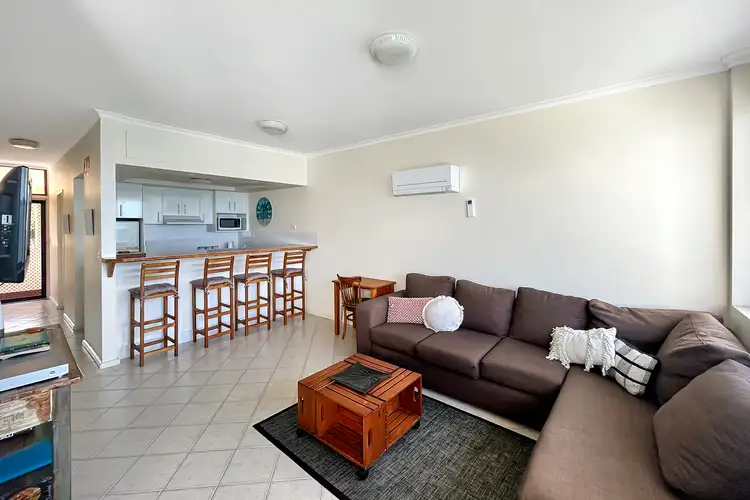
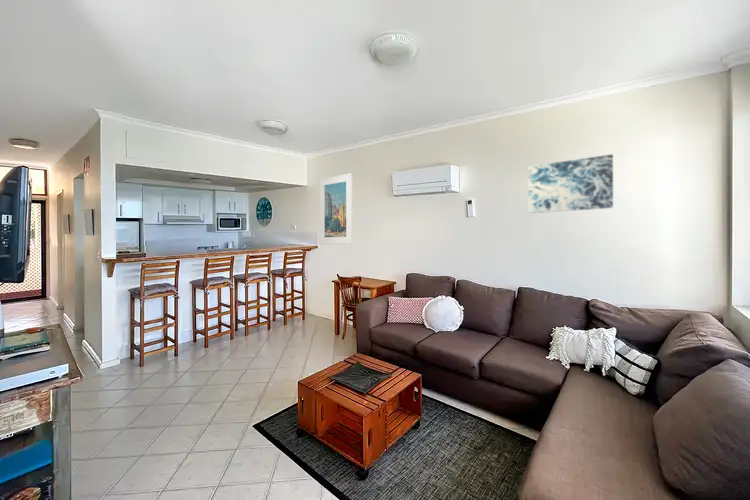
+ wall art [528,153,614,214]
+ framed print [319,172,353,245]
